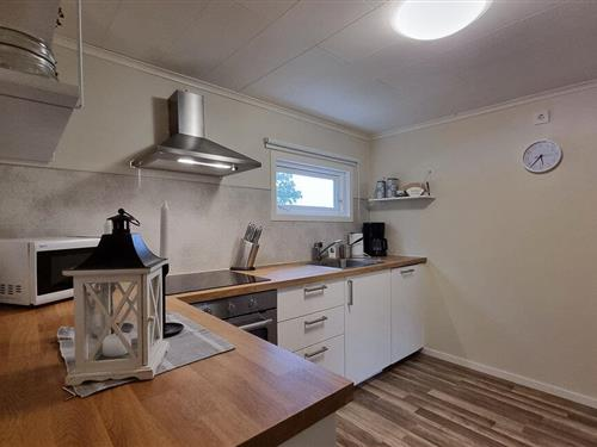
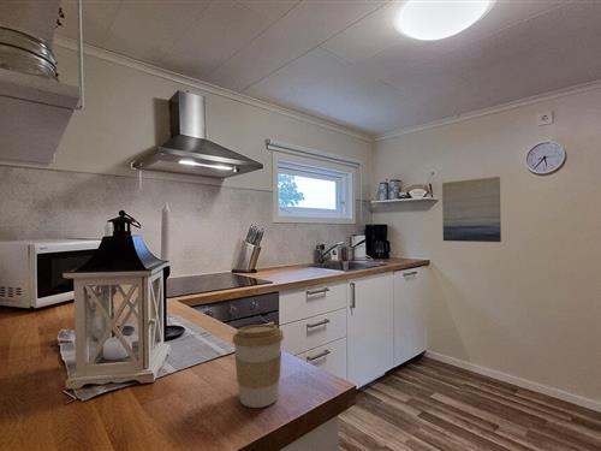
+ coffee cup [231,324,285,409]
+ wall art [441,176,502,243]
